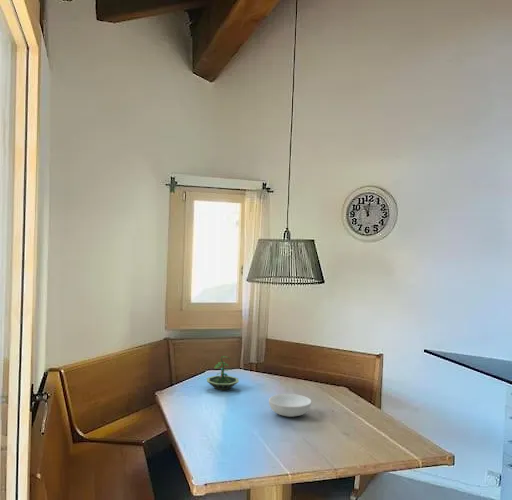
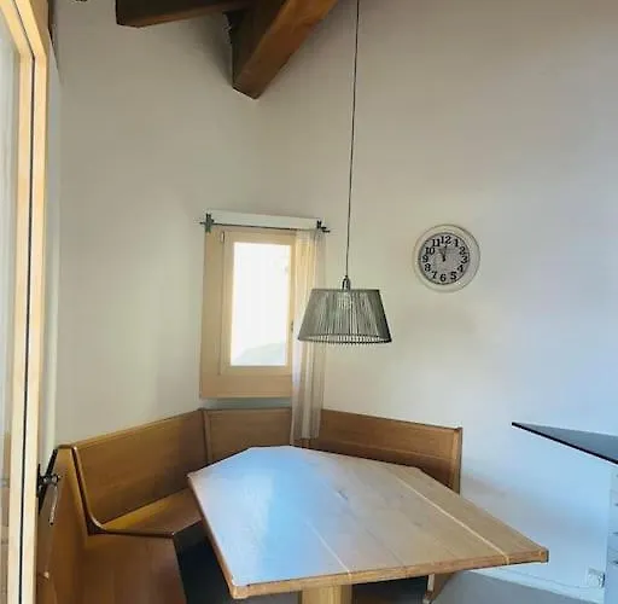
- serving bowl [268,393,312,418]
- terrarium [206,355,240,391]
